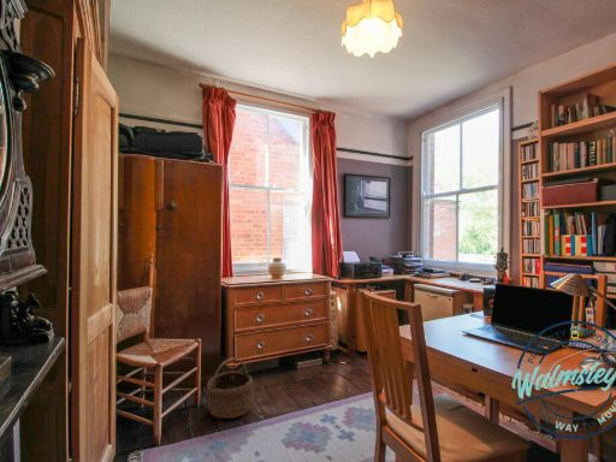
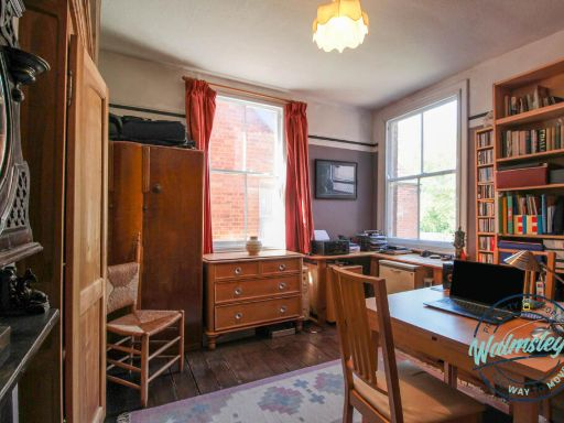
- wicker basket [205,357,254,420]
